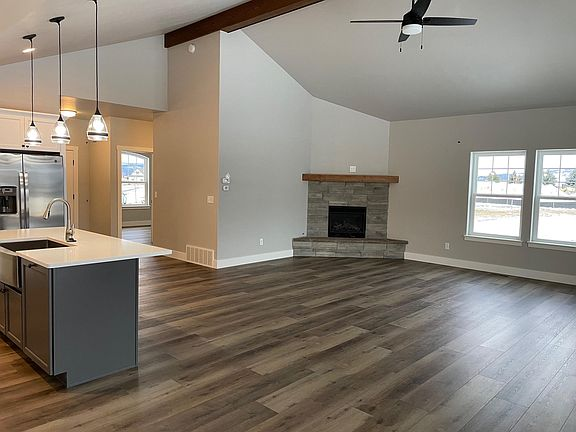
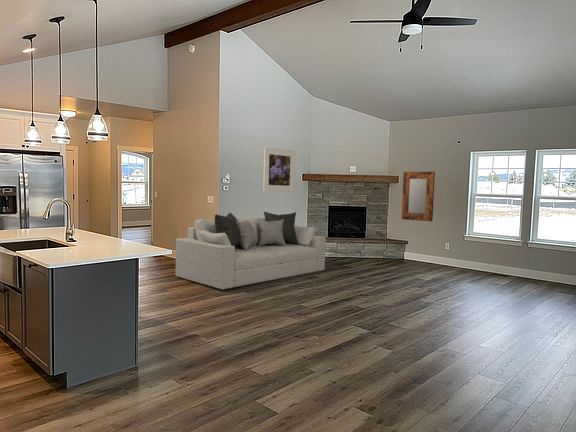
+ home mirror [401,171,436,222]
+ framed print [262,146,296,193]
+ sofa [175,211,327,291]
